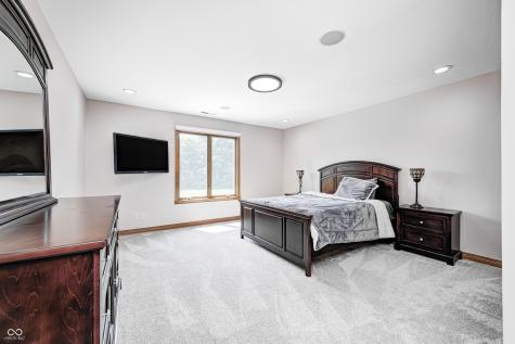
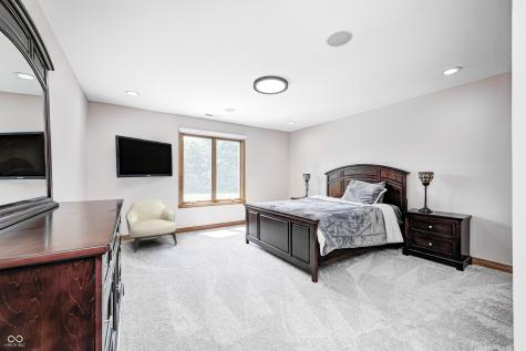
+ armchair [124,198,178,254]
